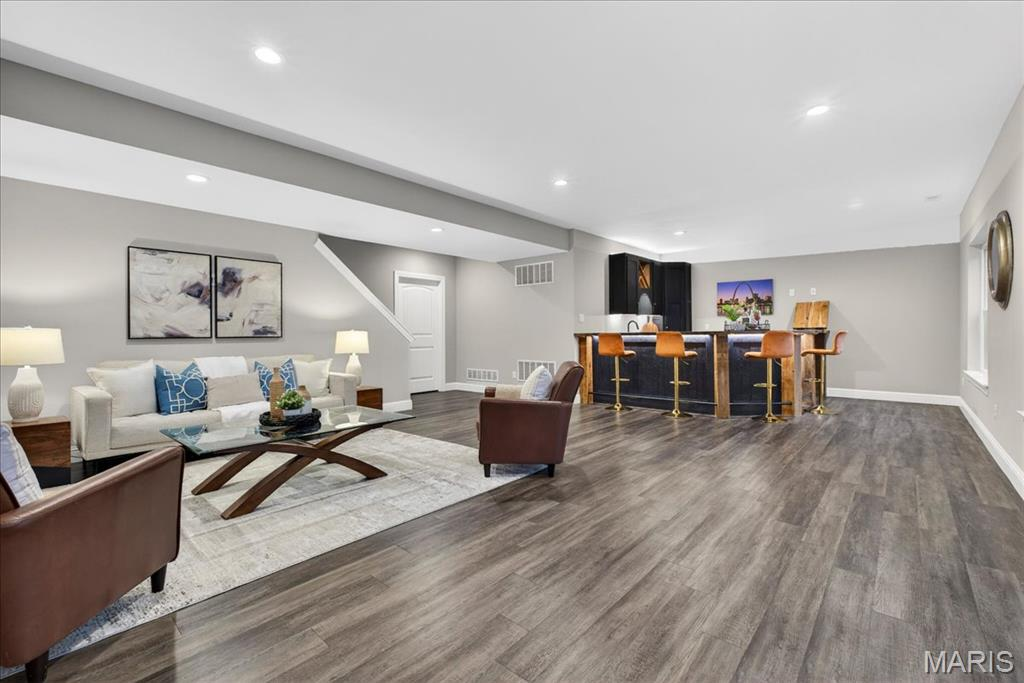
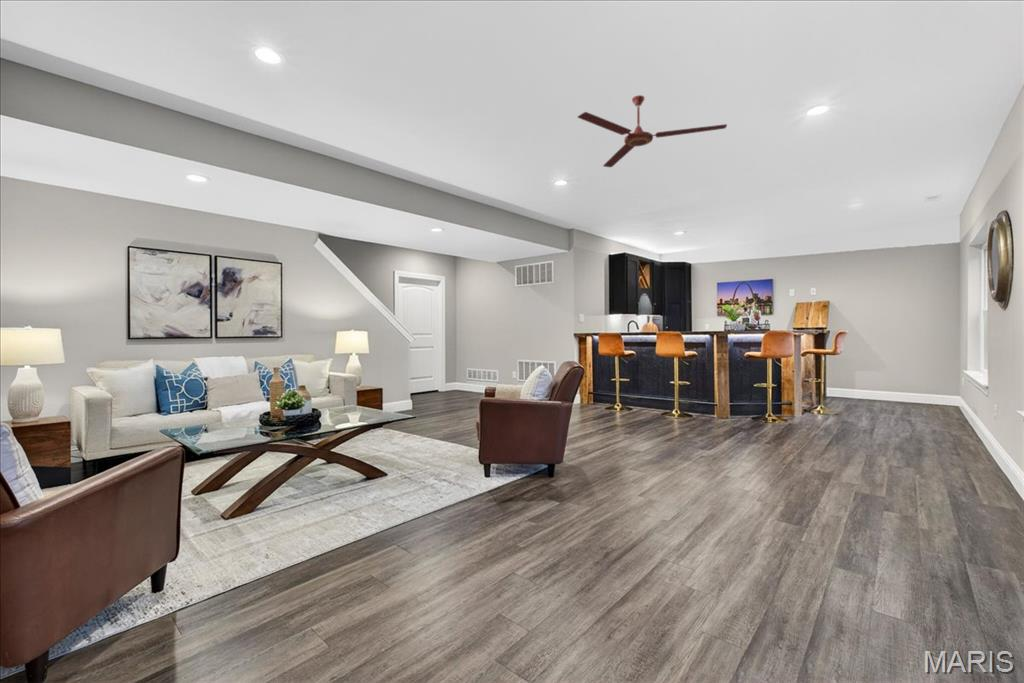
+ ceiling fan [576,94,728,168]
